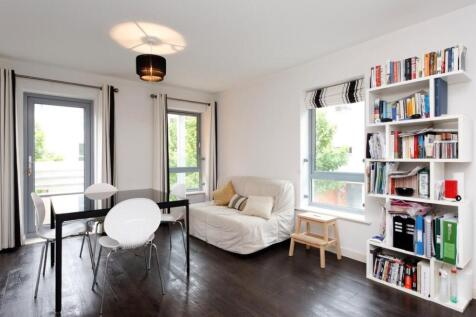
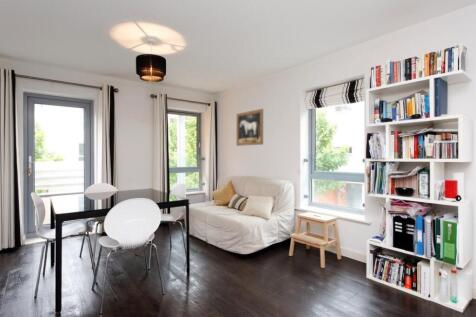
+ wall art [236,108,264,147]
